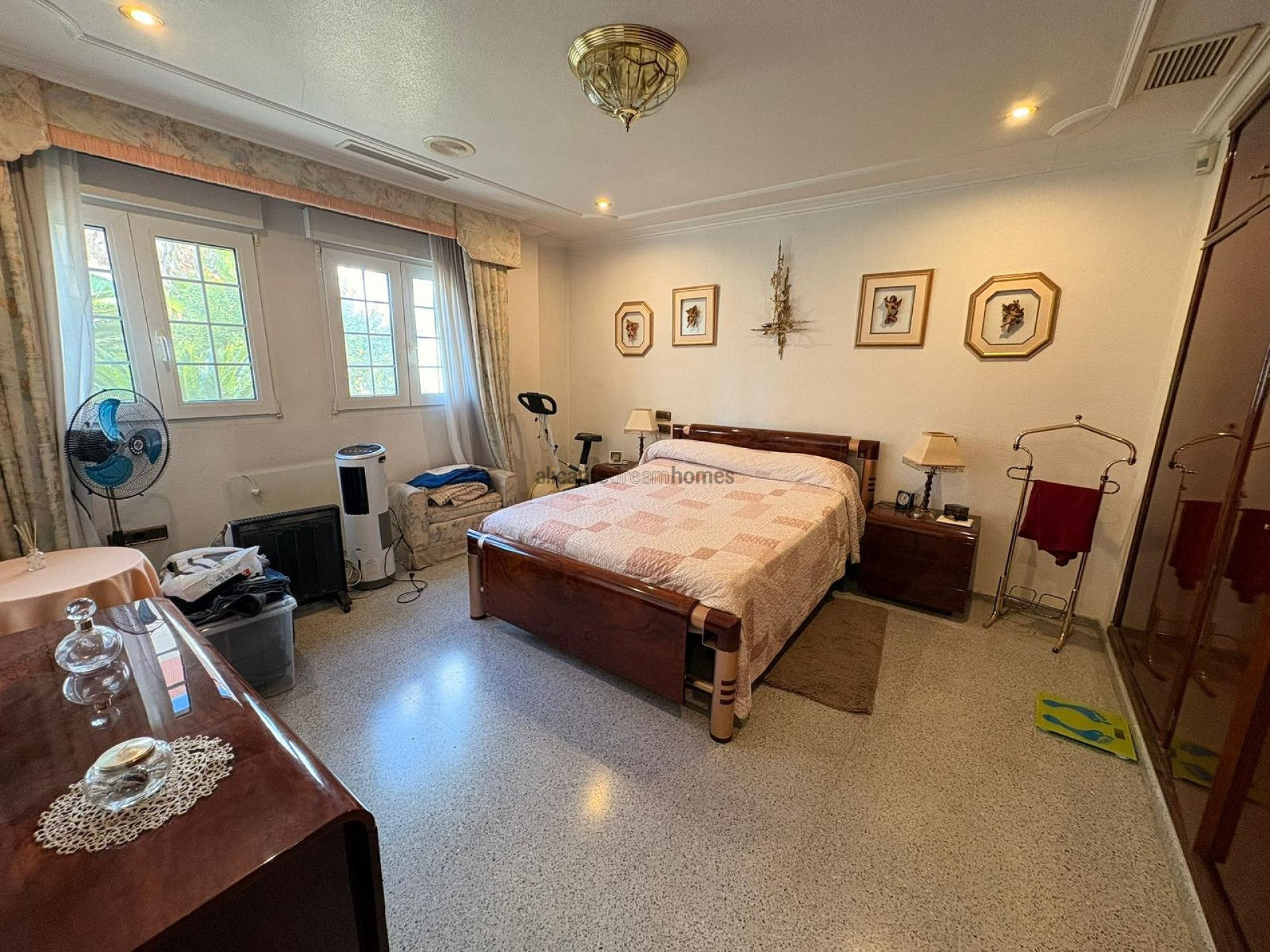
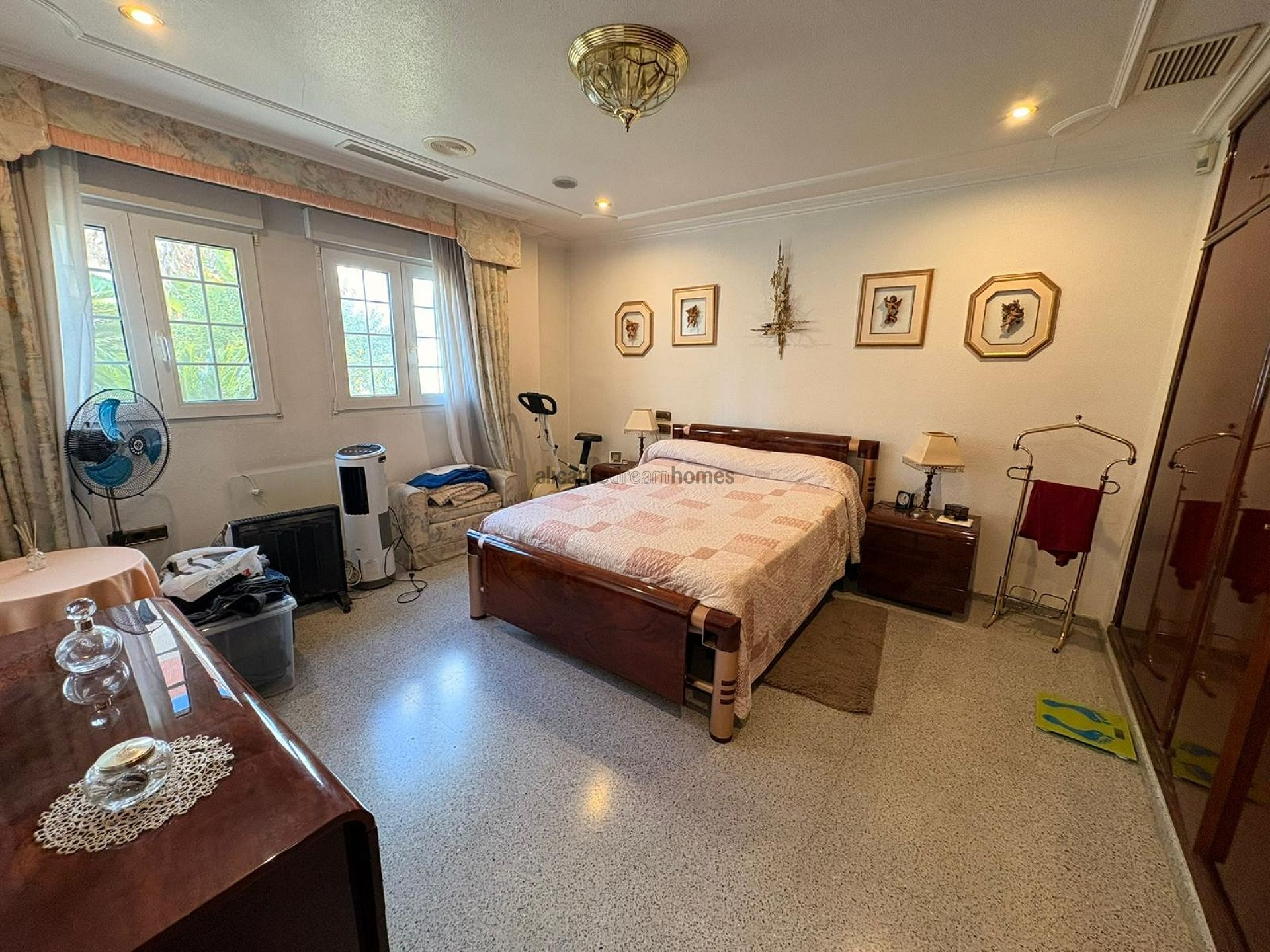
+ smoke detector [552,175,579,190]
